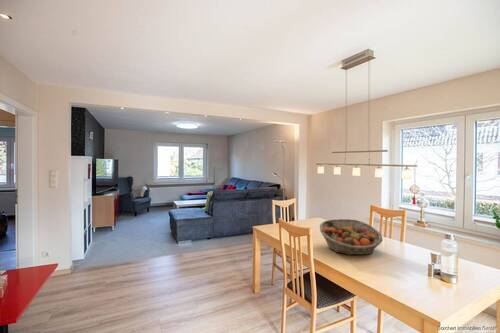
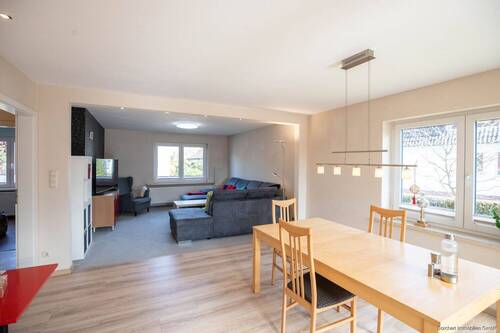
- fruit basket [319,218,384,256]
